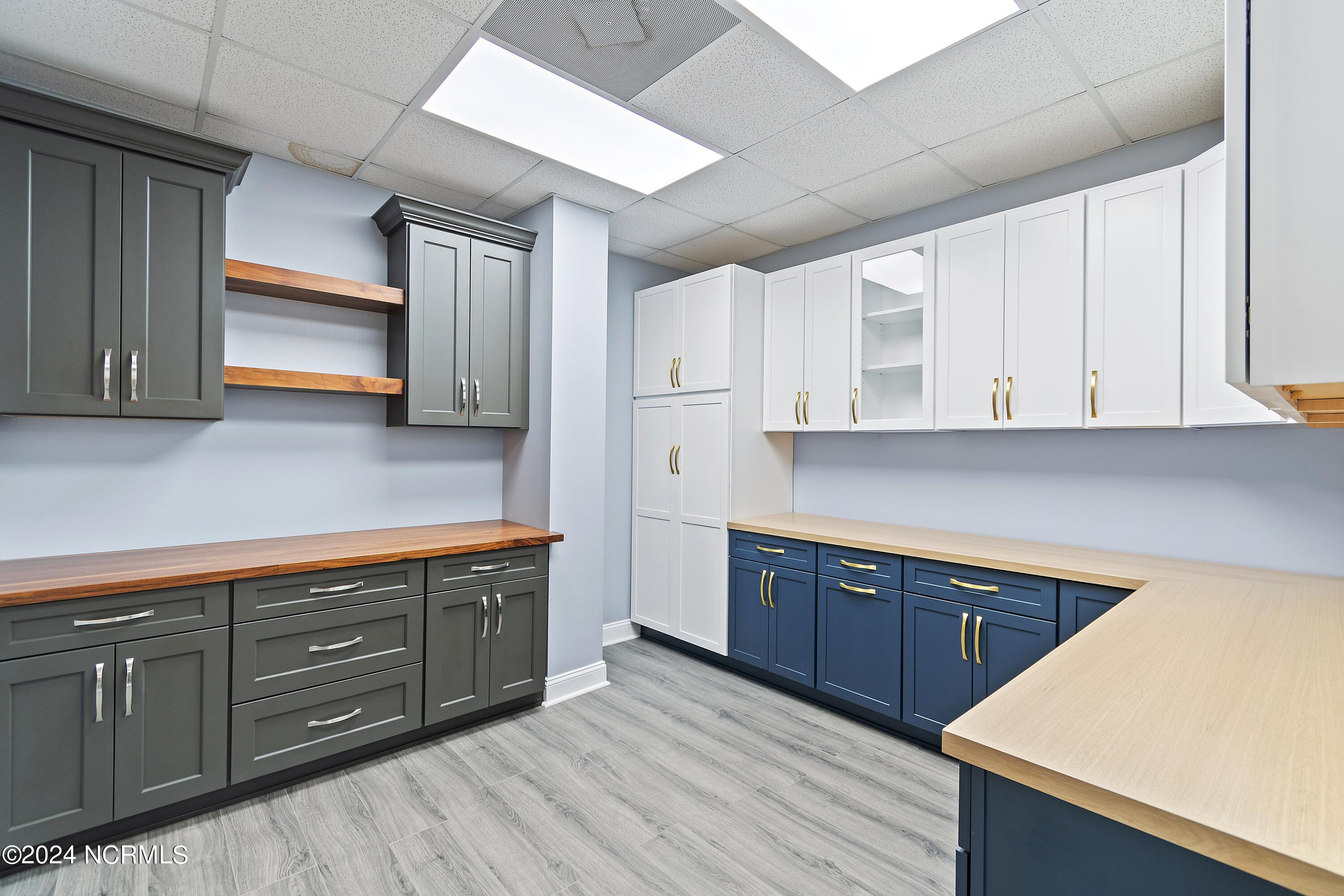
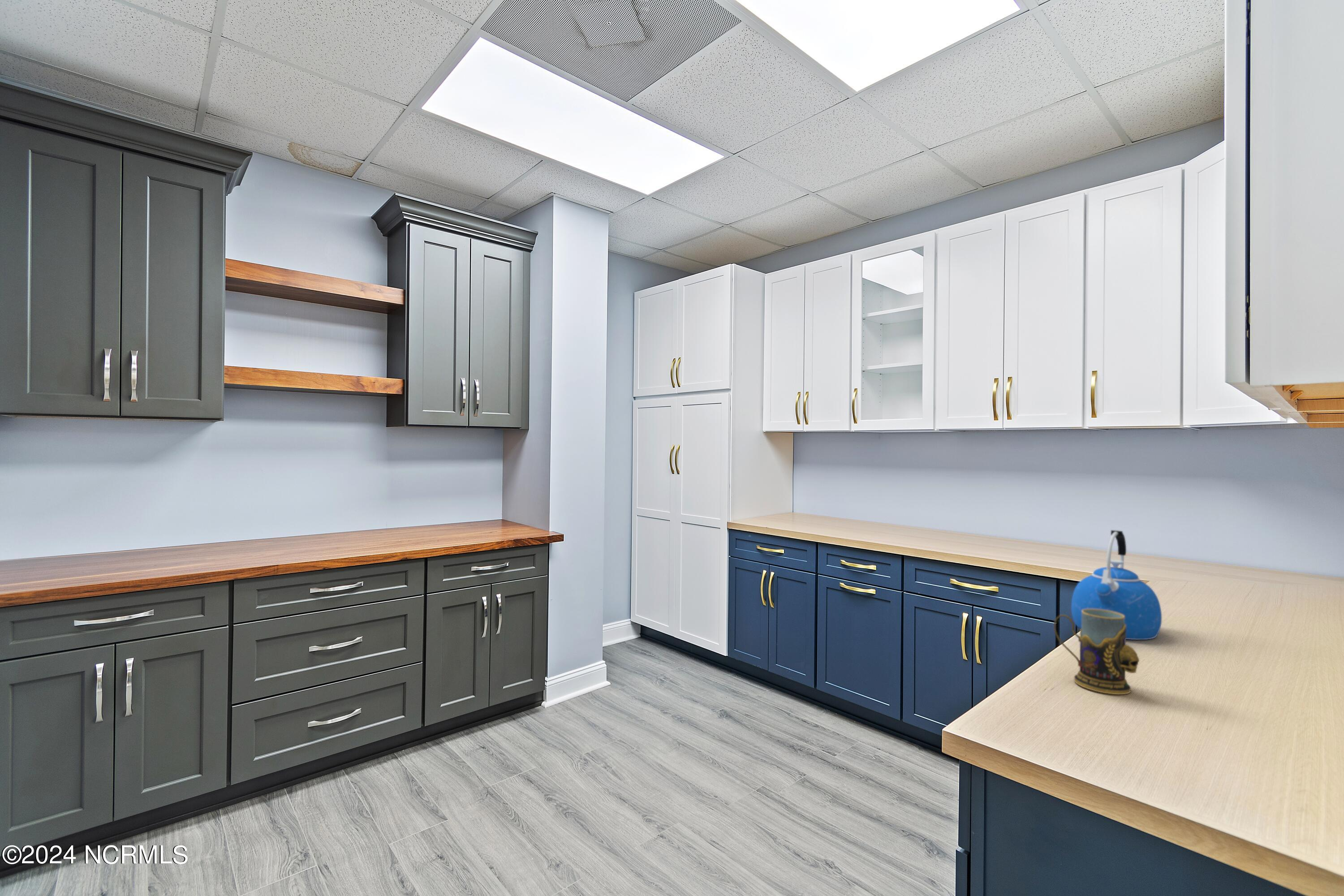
+ kettle [1071,530,1162,640]
+ mug [1053,609,1140,695]
